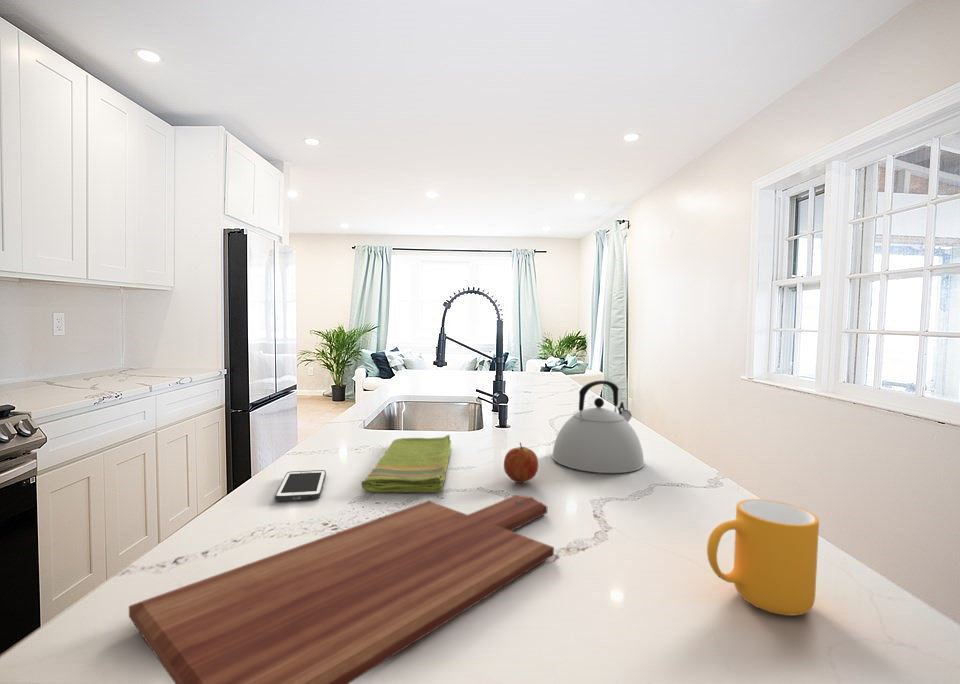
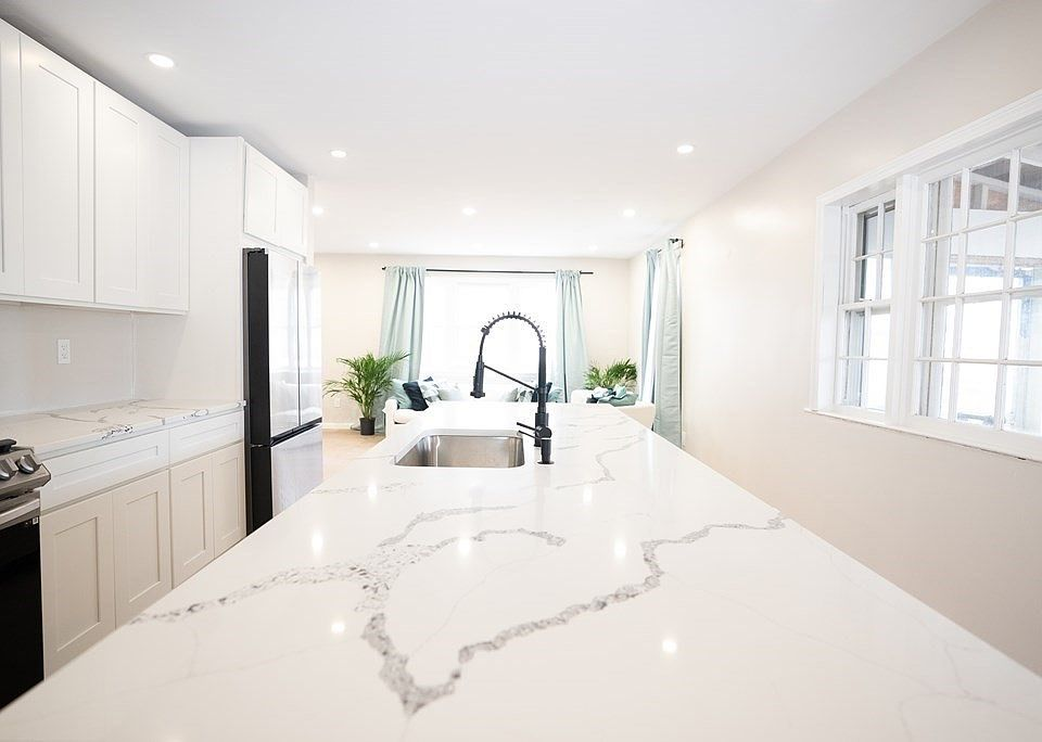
- mug [706,498,820,617]
- cutting board [128,494,555,684]
- fruit [503,442,539,484]
- kettle [551,379,645,474]
- cell phone [274,469,327,502]
- dish towel [360,434,452,493]
